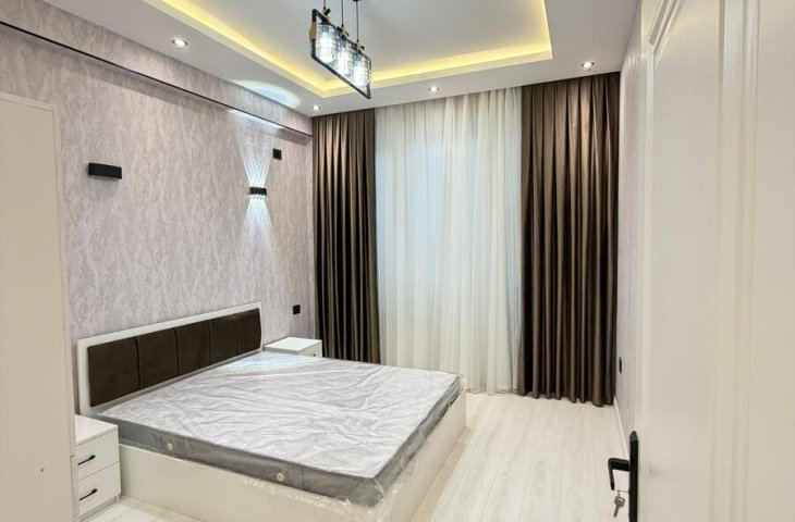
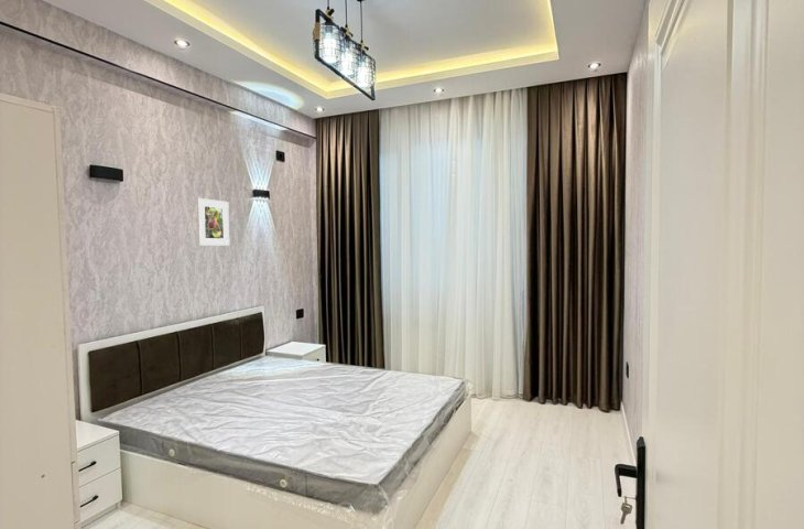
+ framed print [196,197,230,247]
